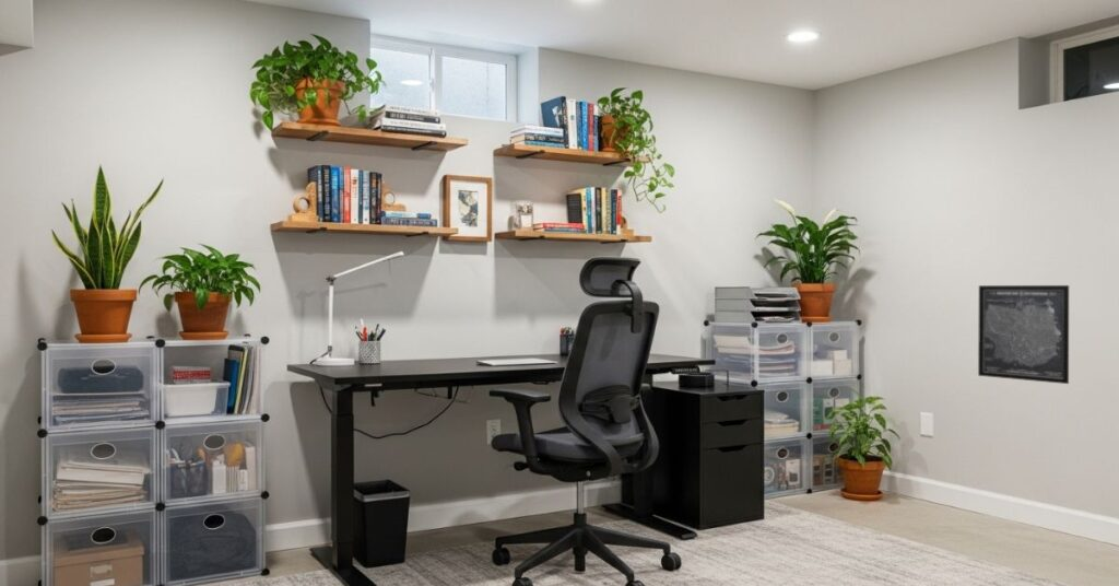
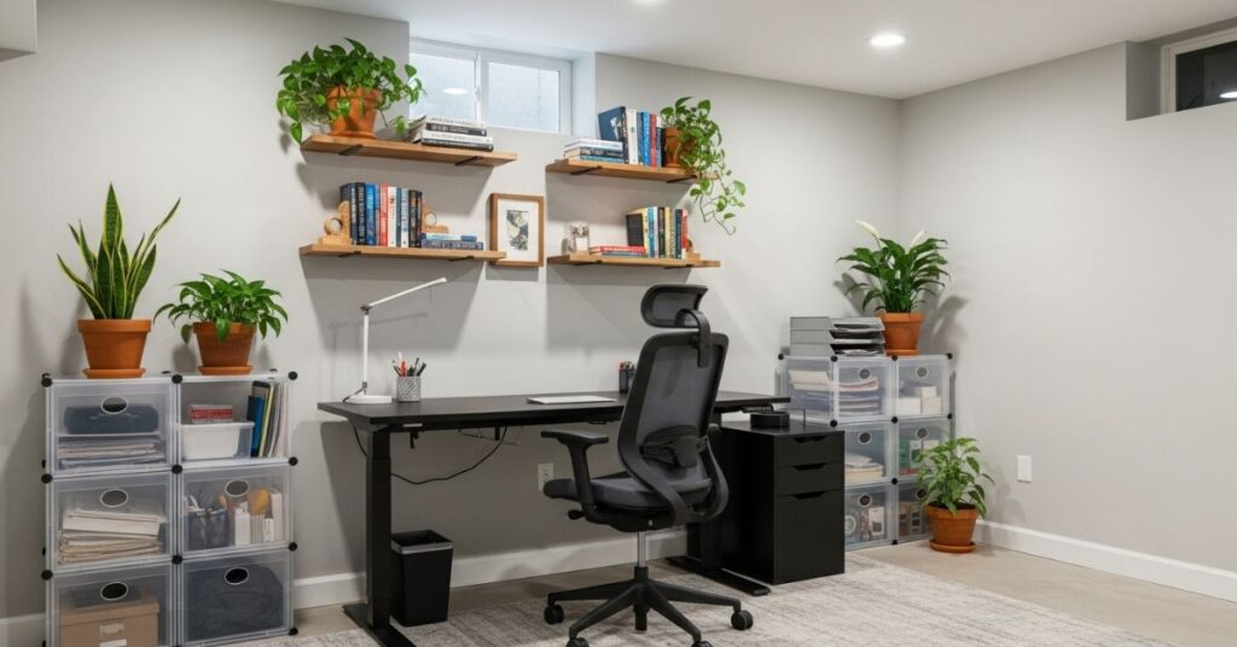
- wall art [977,284,1070,385]
